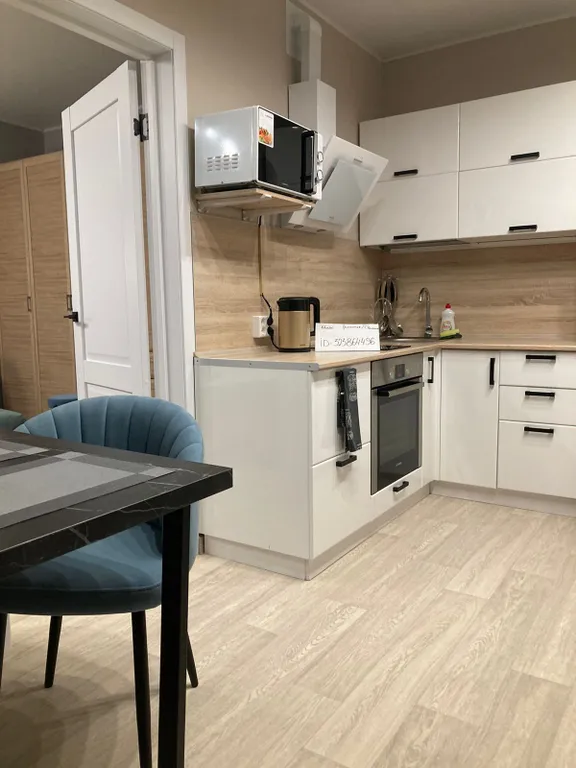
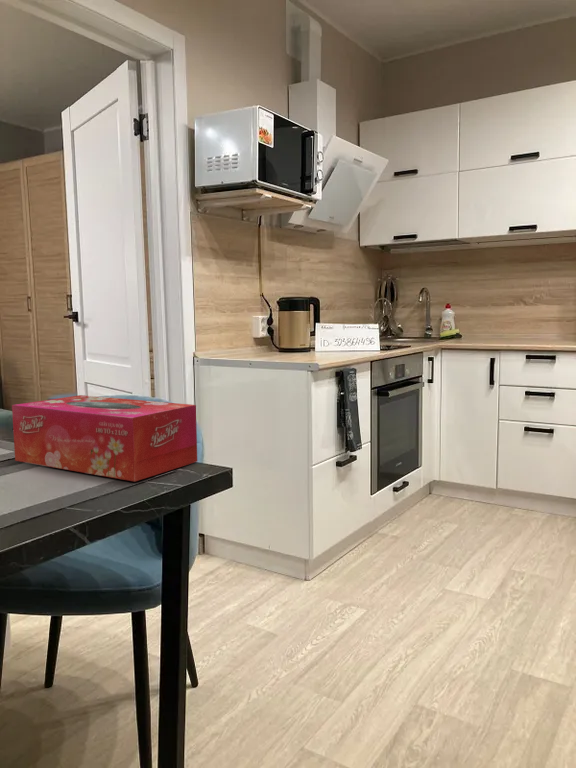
+ tissue box [11,394,198,483]
